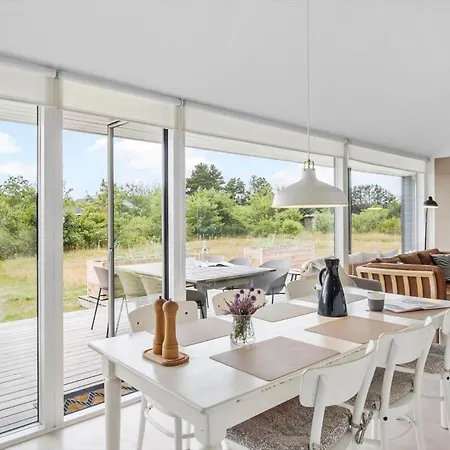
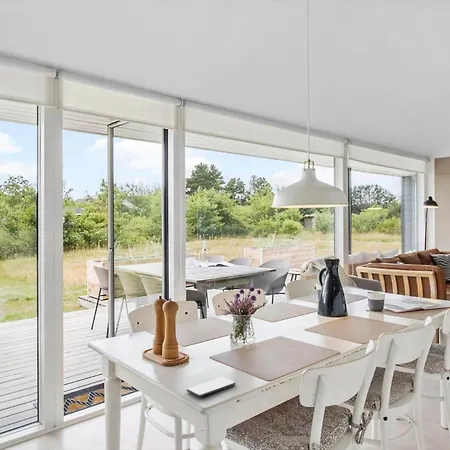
+ smartphone [186,376,236,398]
